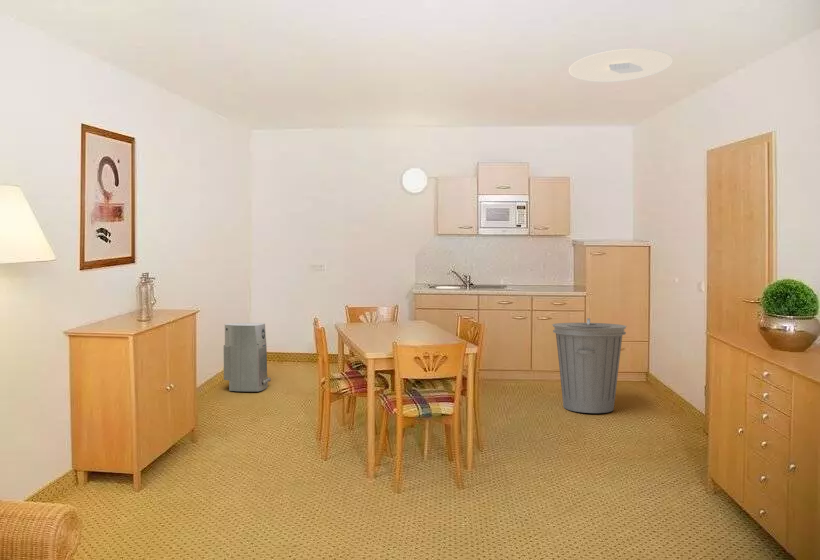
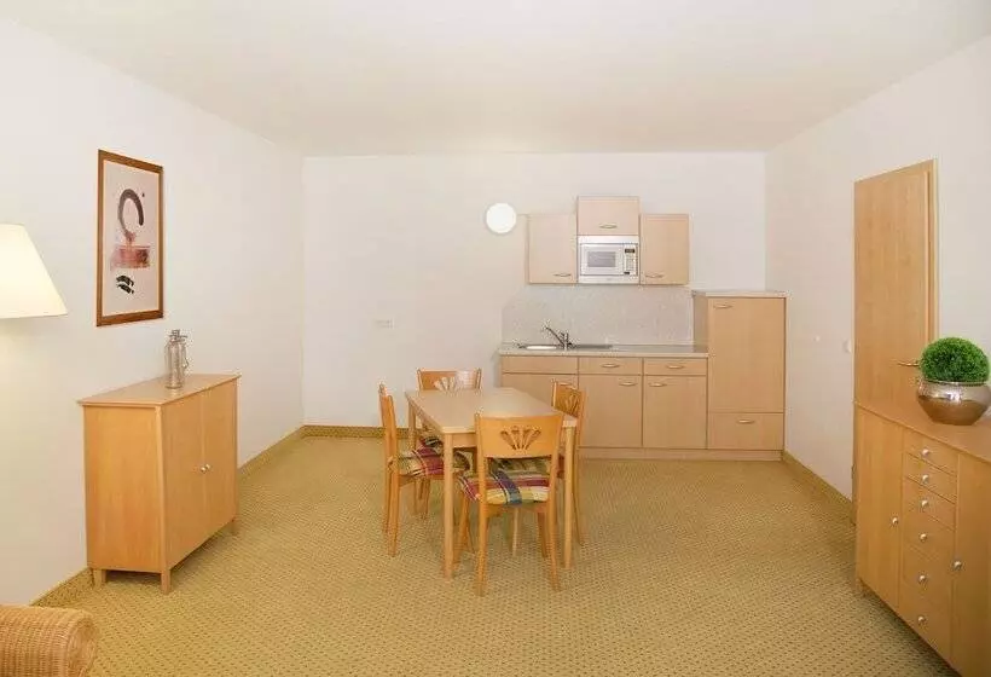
- trash can [551,317,628,414]
- air purifier [223,322,272,392]
- ceiling light [568,48,674,83]
